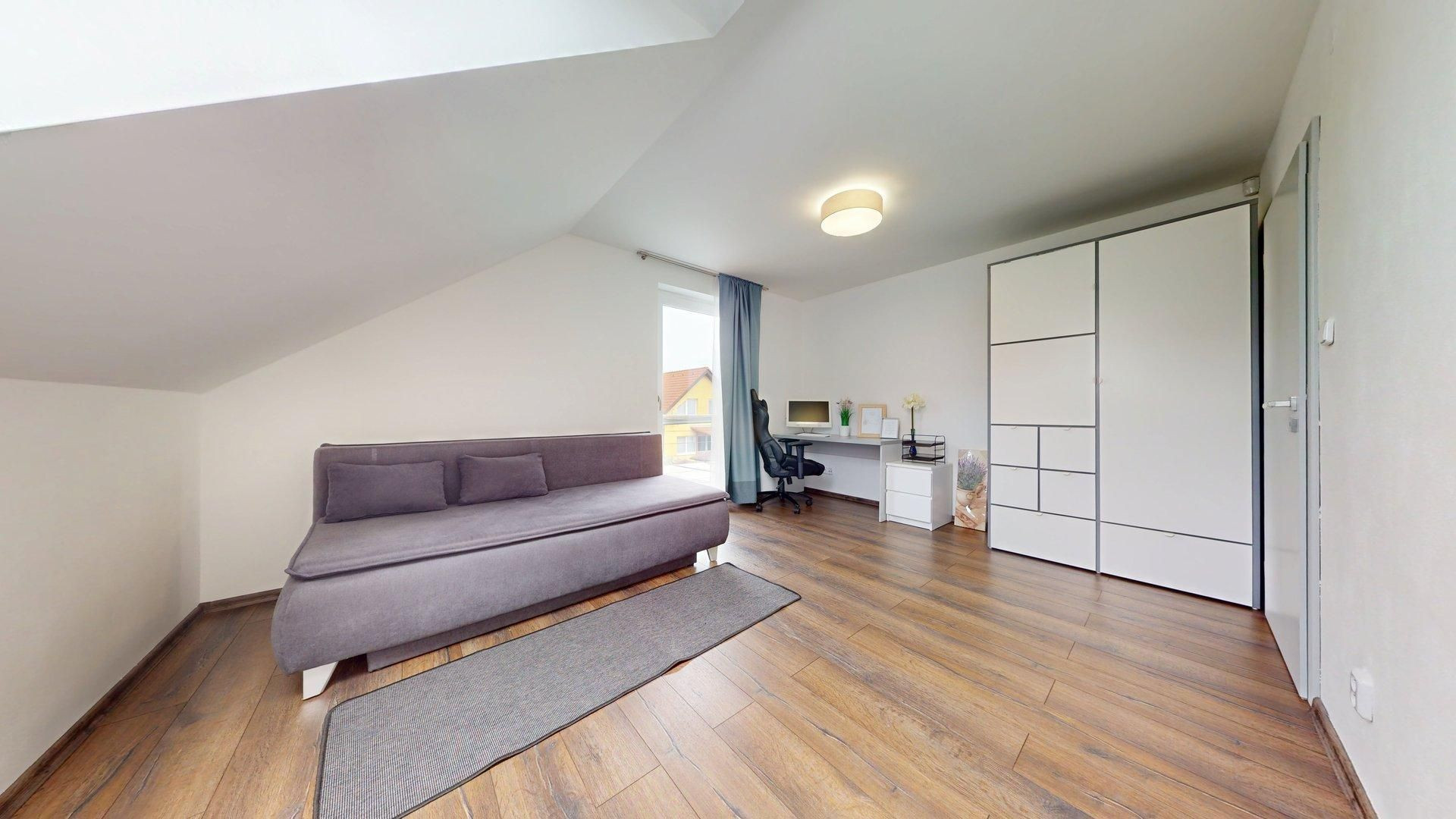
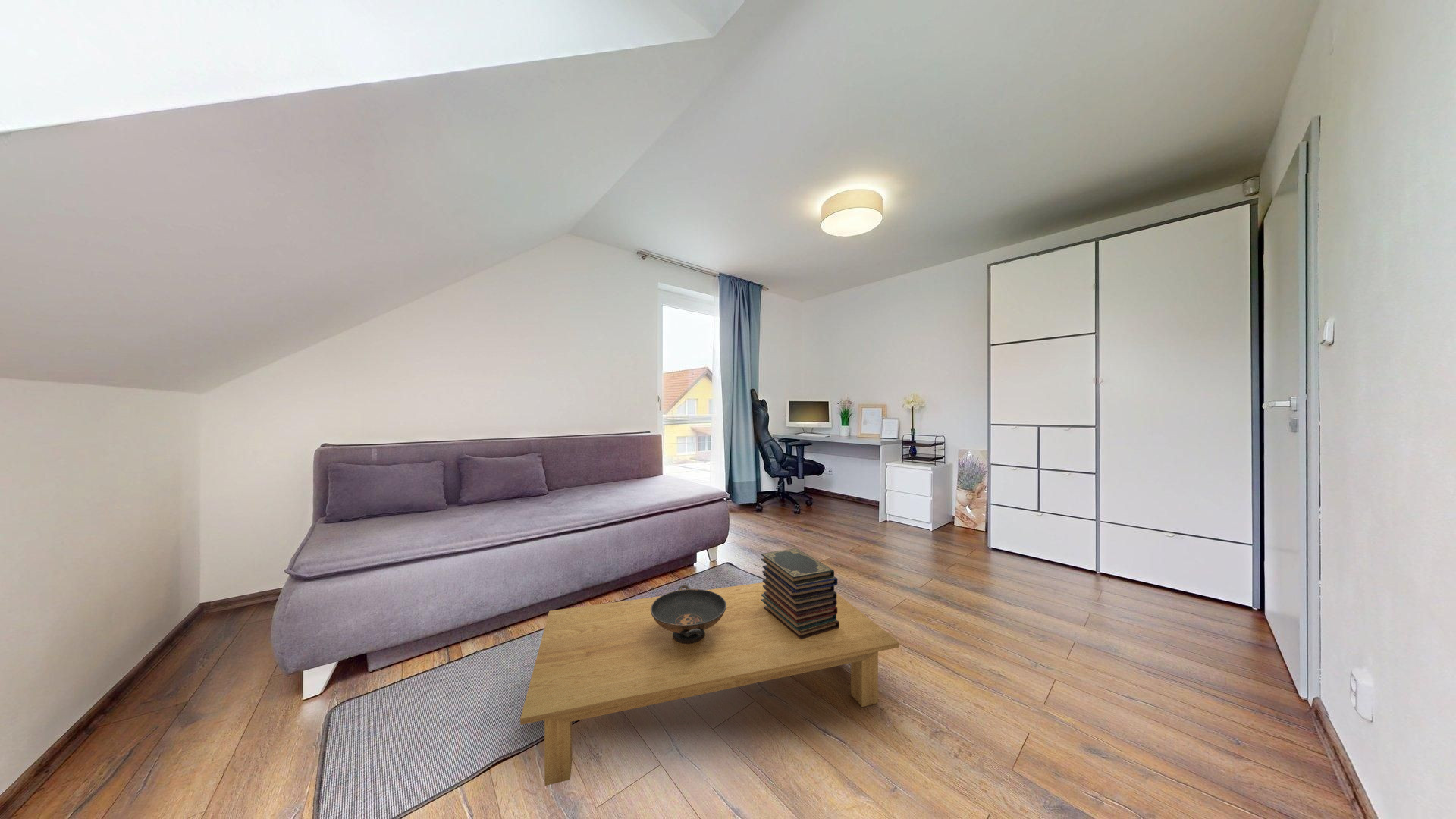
+ decorative bowl [651,584,726,644]
+ coffee table [519,582,900,786]
+ book stack [761,548,839,639]
